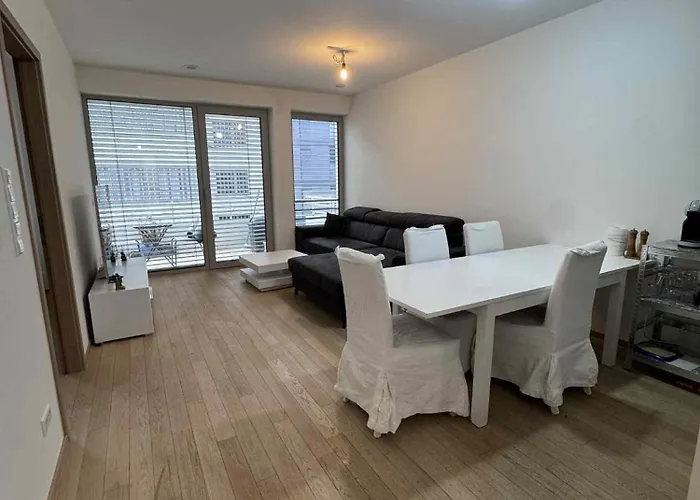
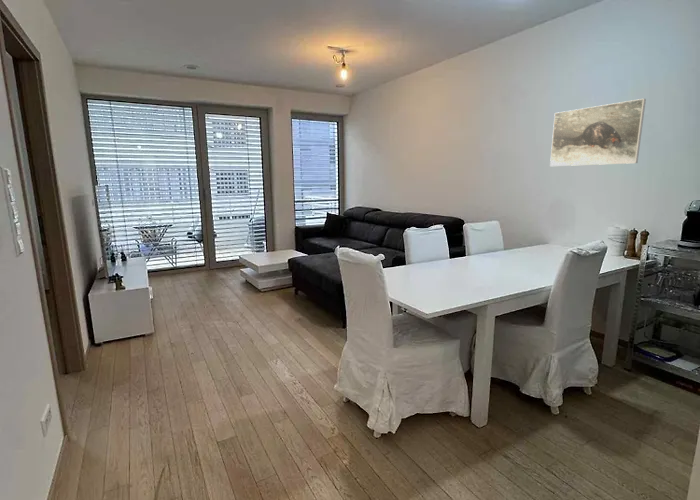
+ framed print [549,98,647,167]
